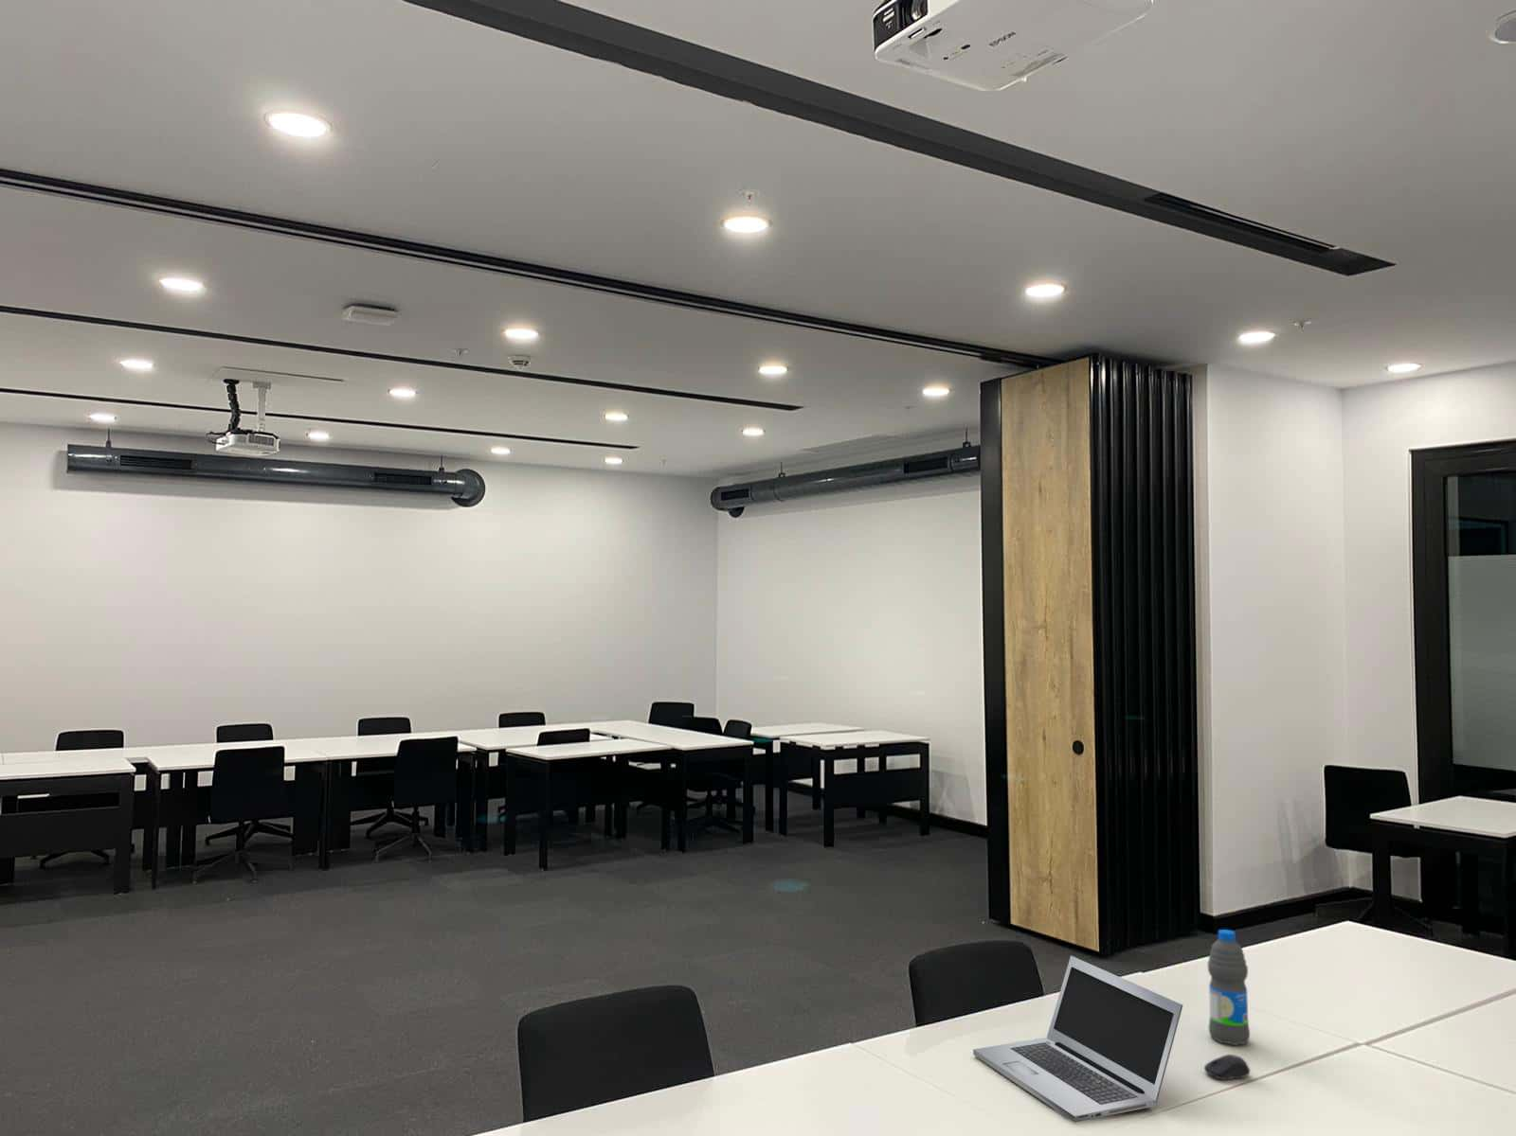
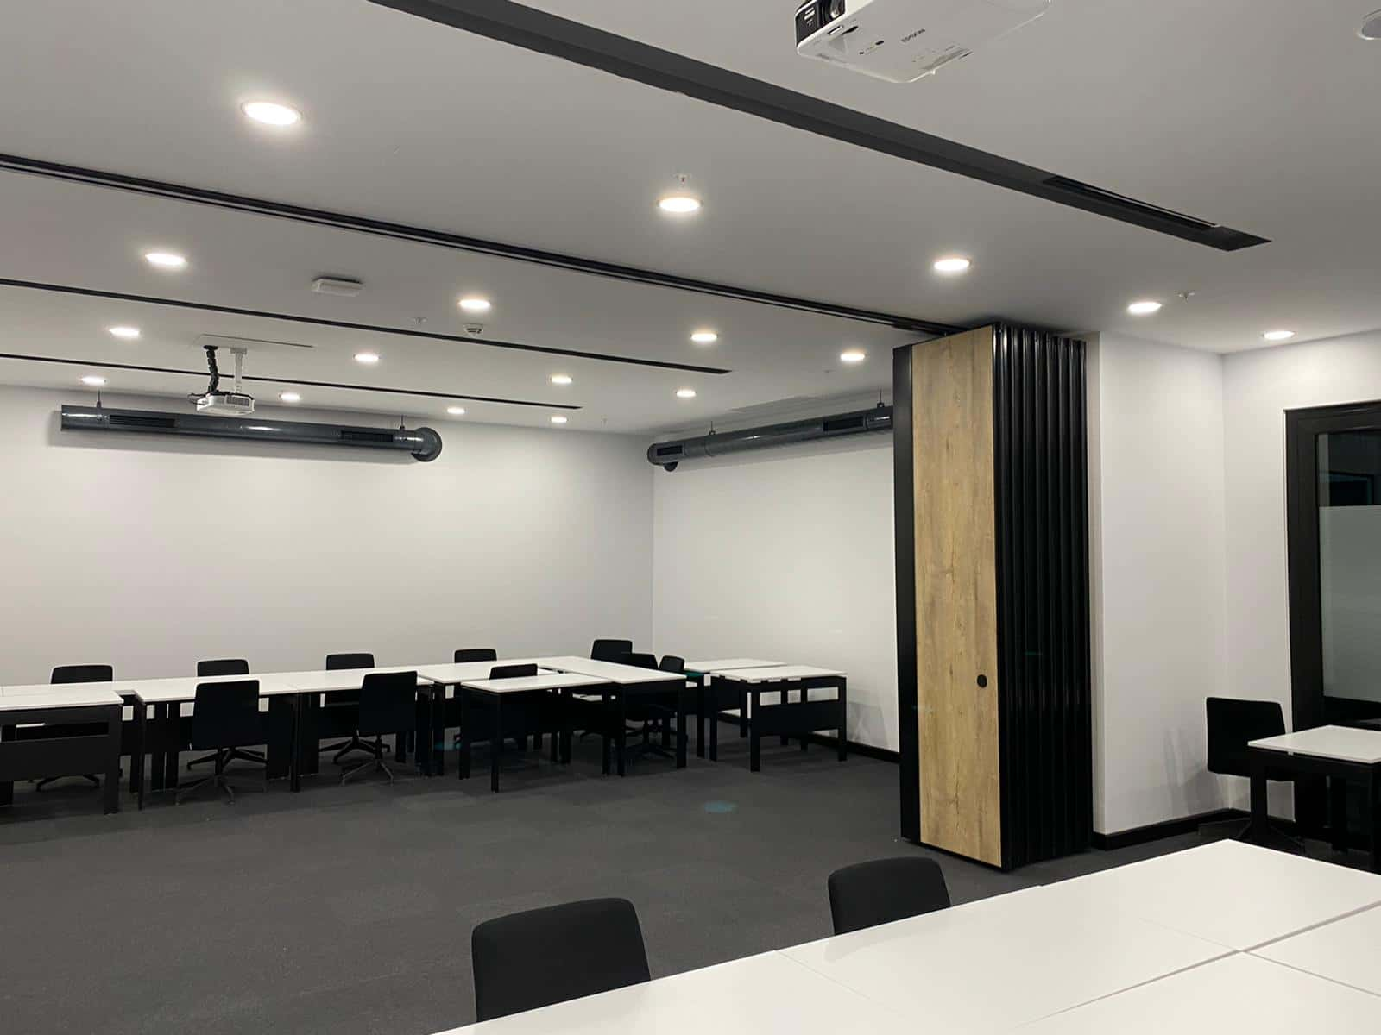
- computer mouse [1203,1054,1251,1080]
- laptop [972,955,1183,1124]
- water bottle [1207,928,1251,1047]
